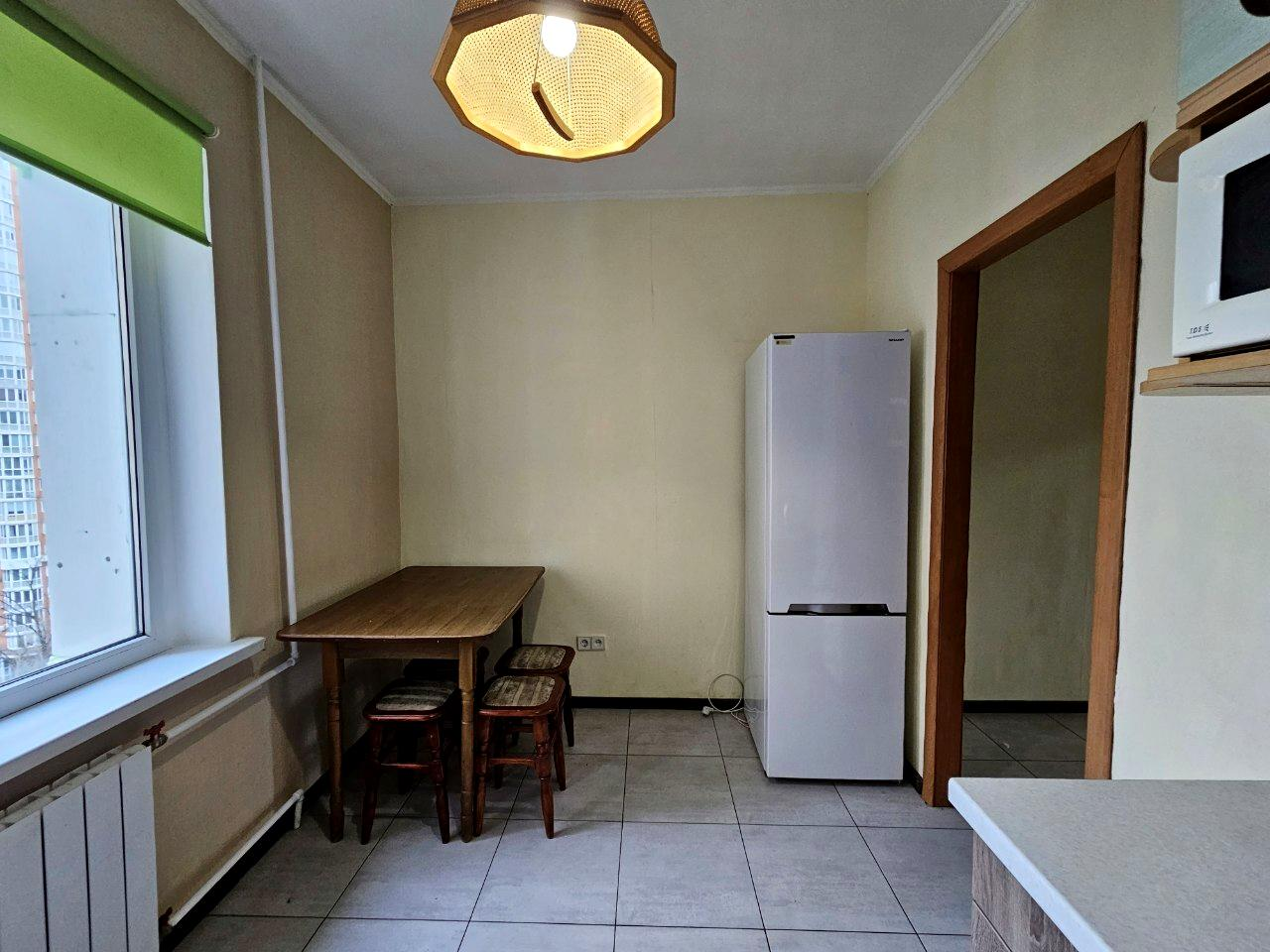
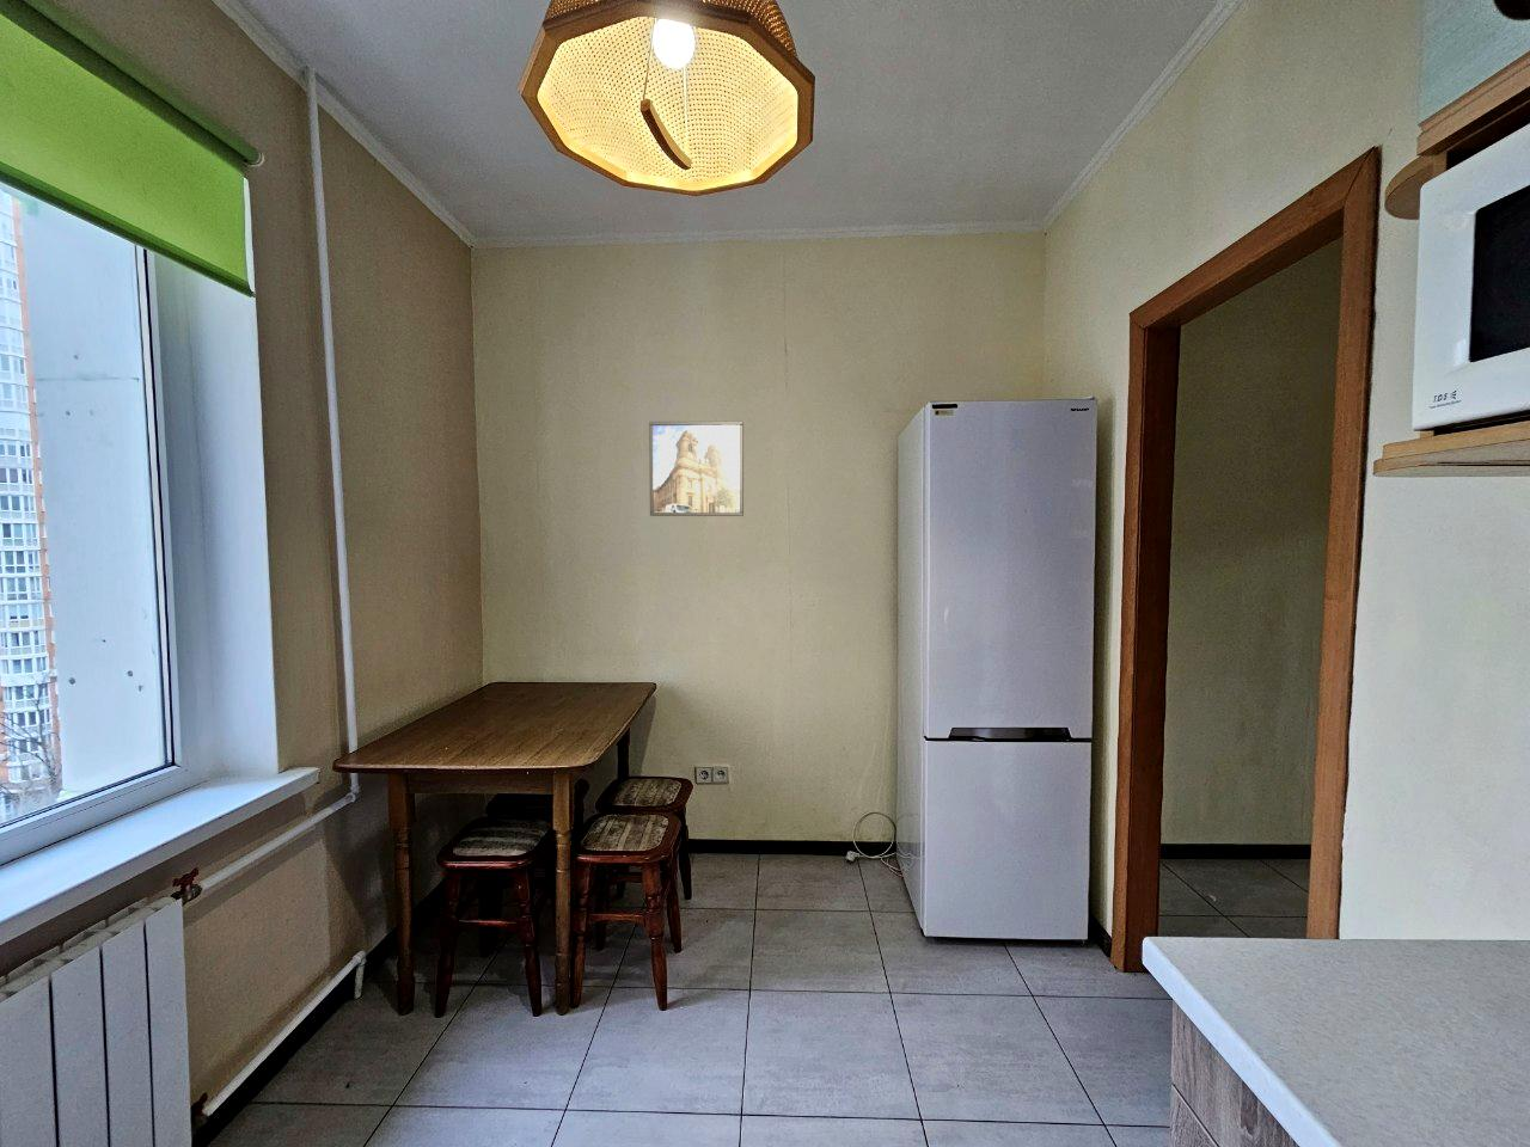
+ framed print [648,420,745,517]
